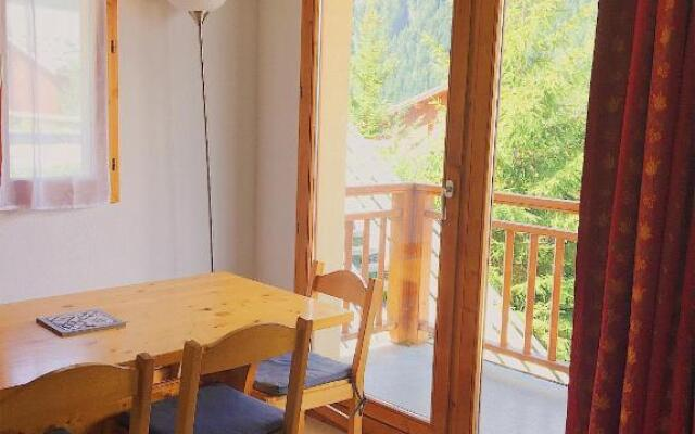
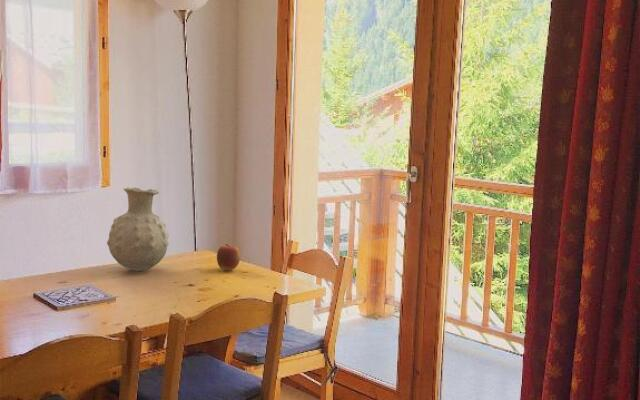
+ apple [216,243,241,271]
+ vase [106,187,170,272]
